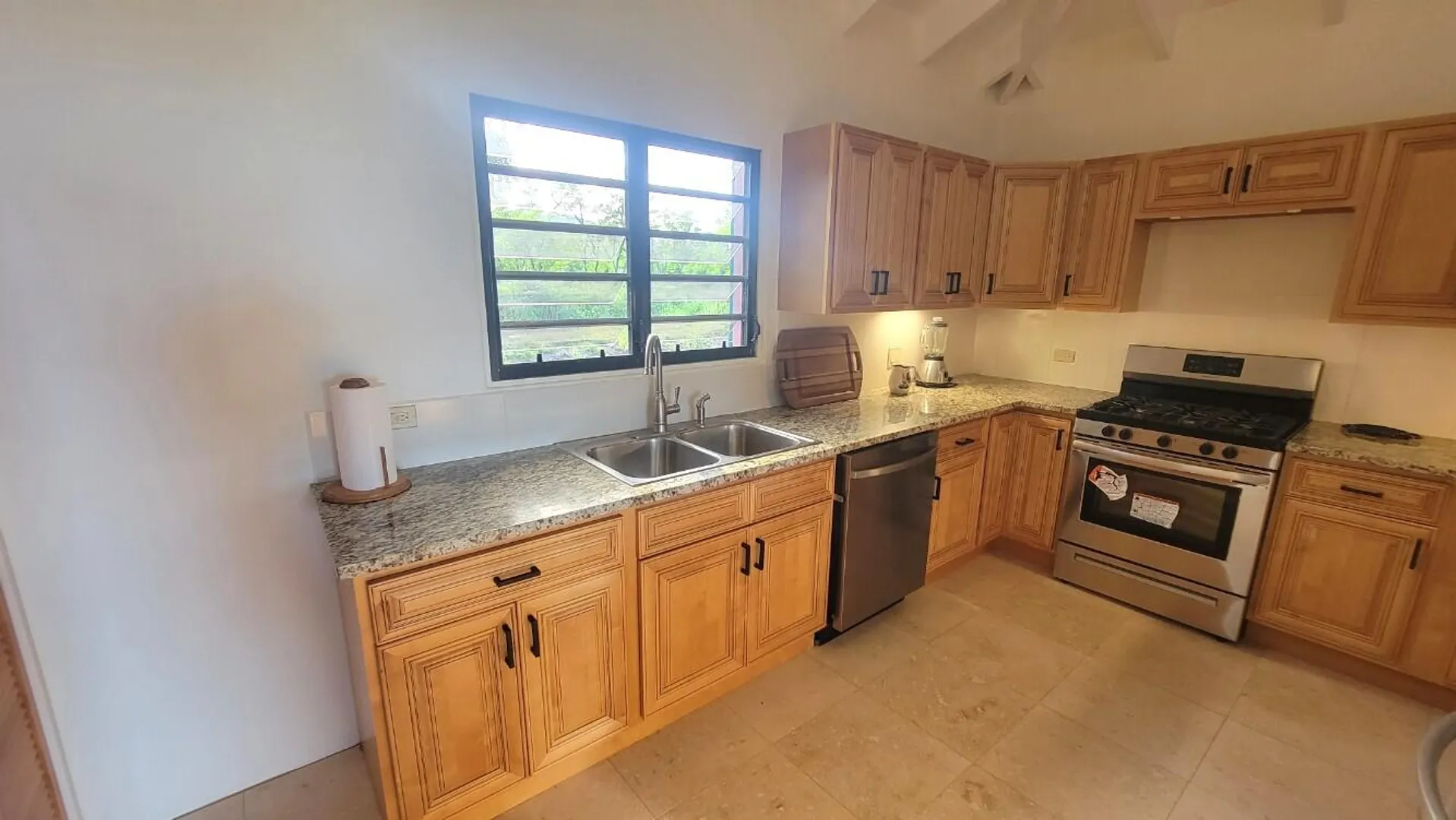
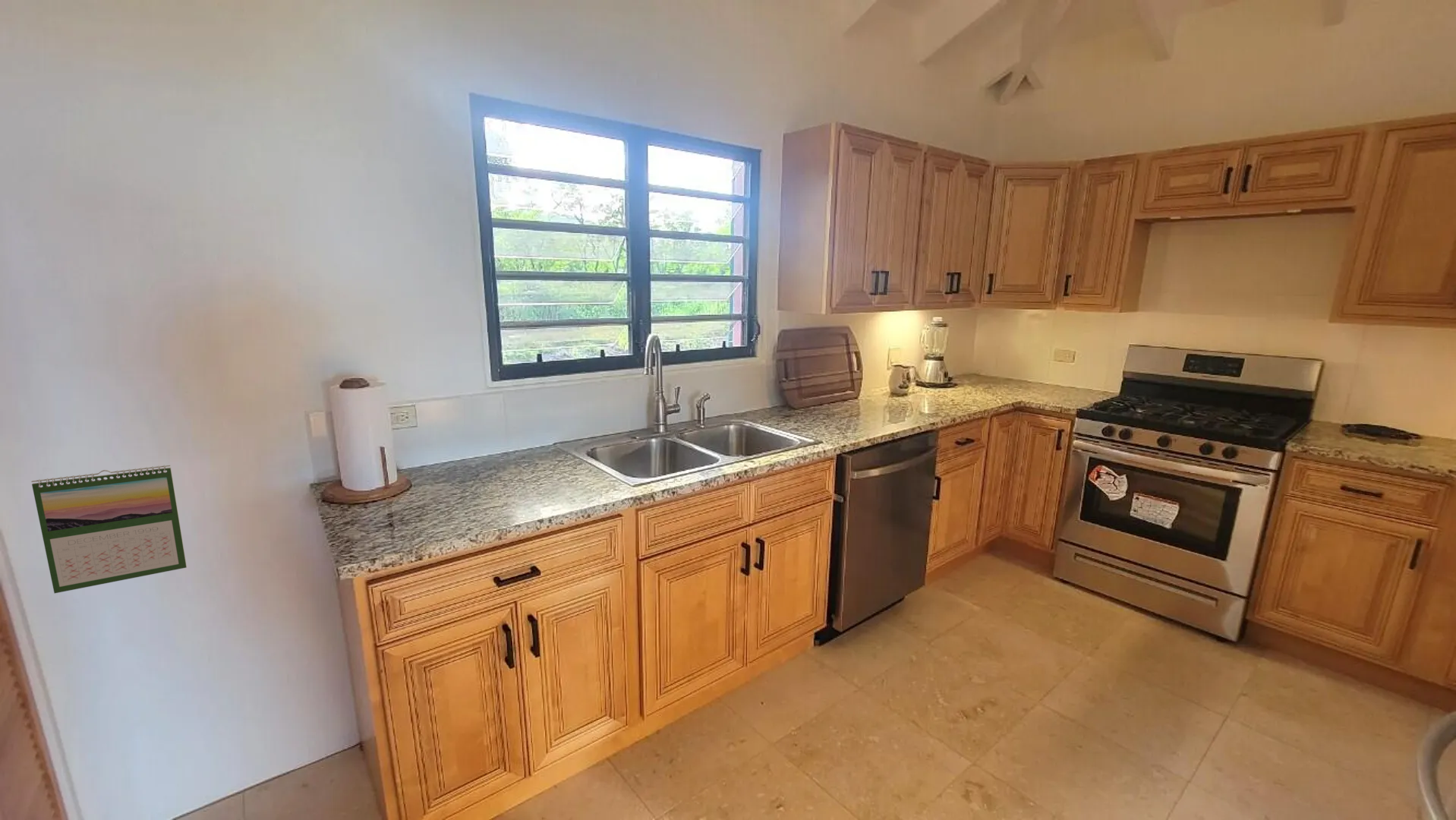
+ calendar [30,465,188,594]
